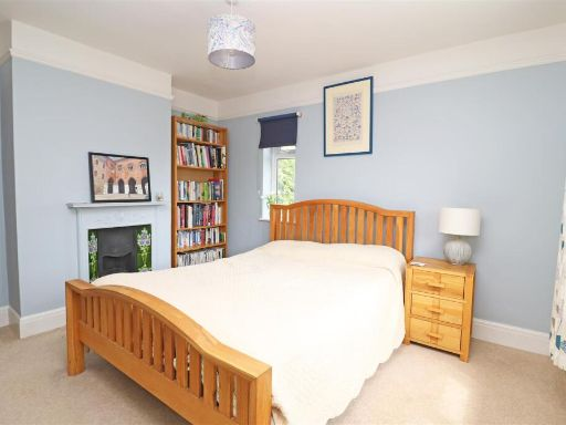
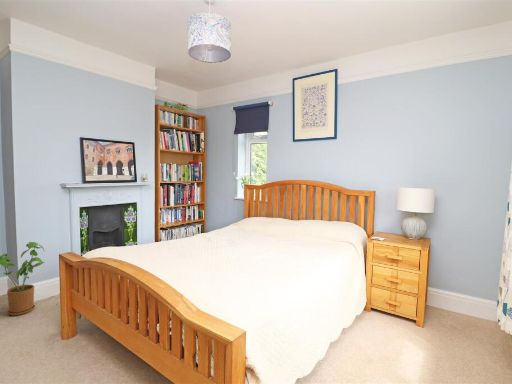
+ house plant [0,241,45,317]
